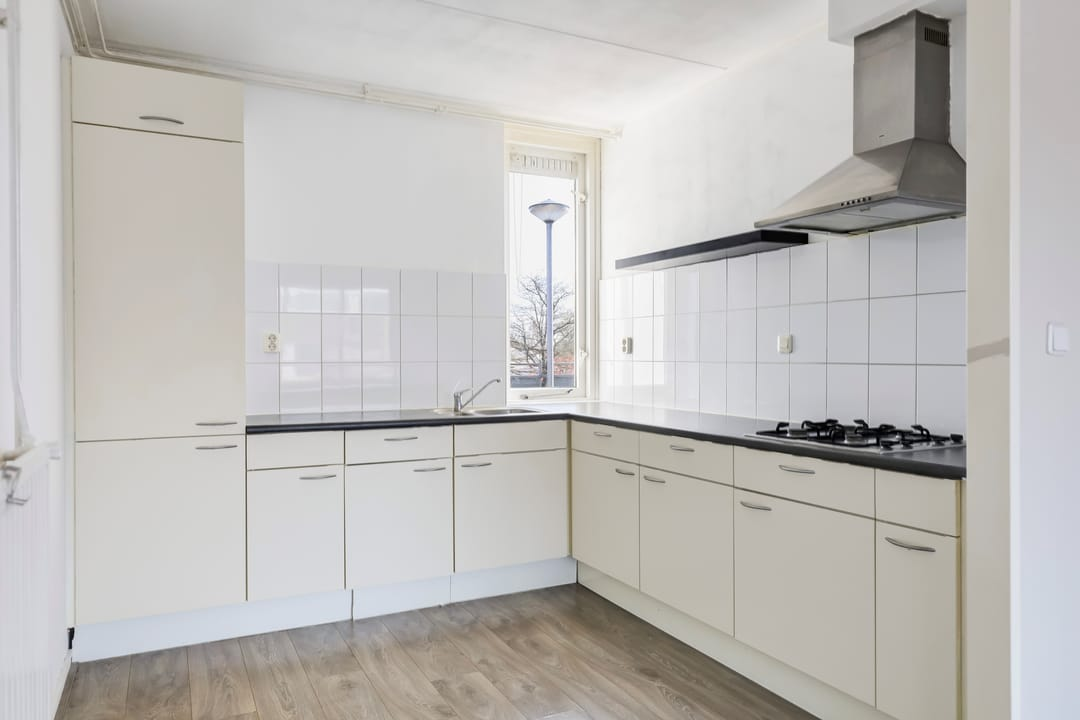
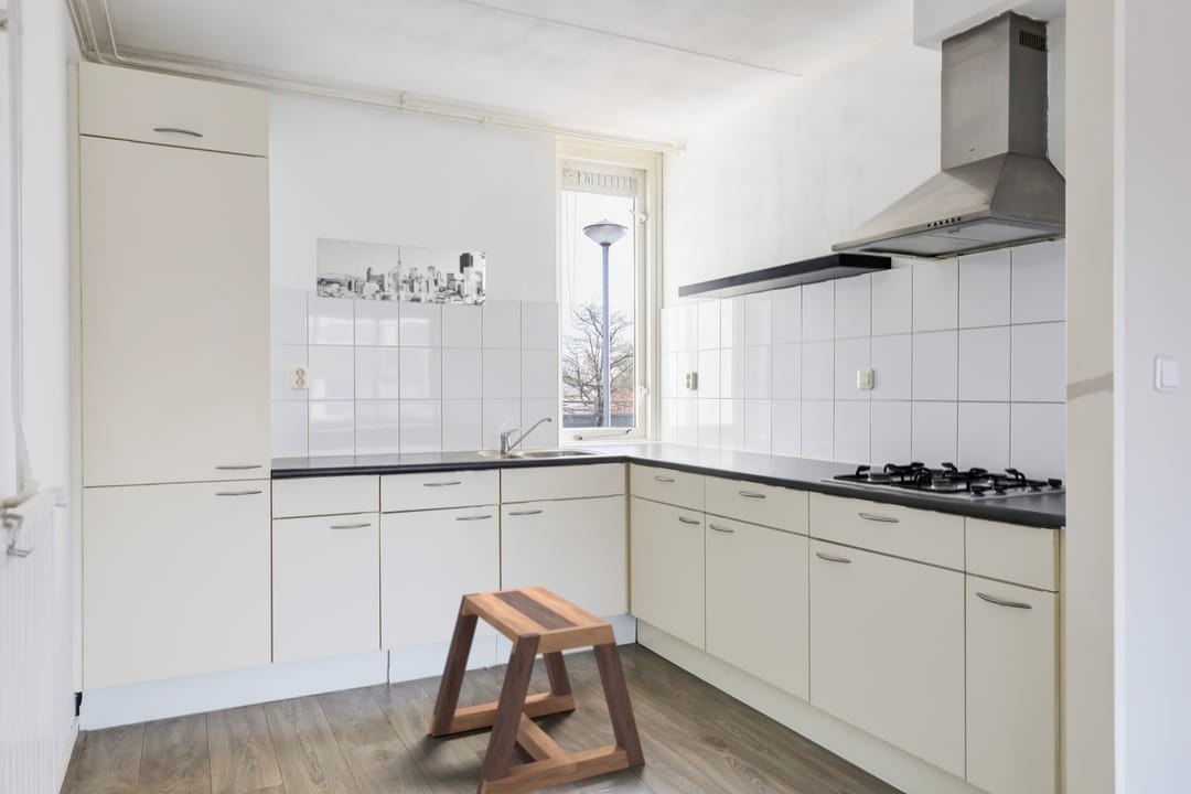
+ wall art [315,236,486,308]
+ stool [428,584,646,794]
